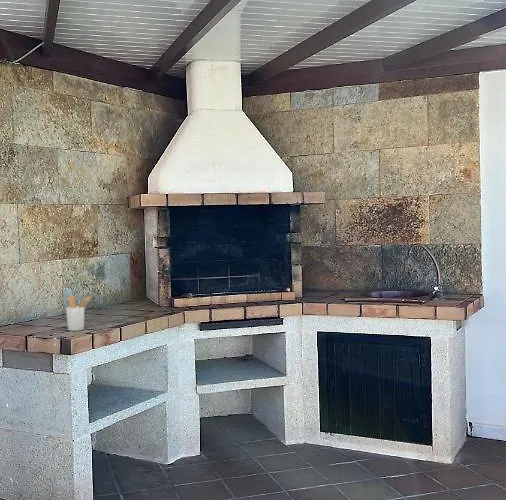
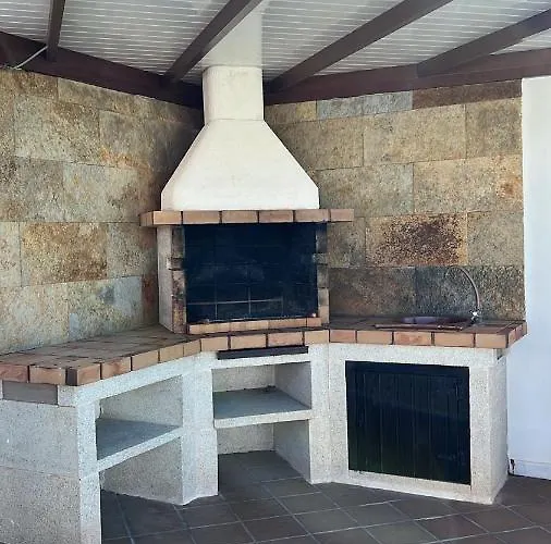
- utensil holder [65,294,92,332]
